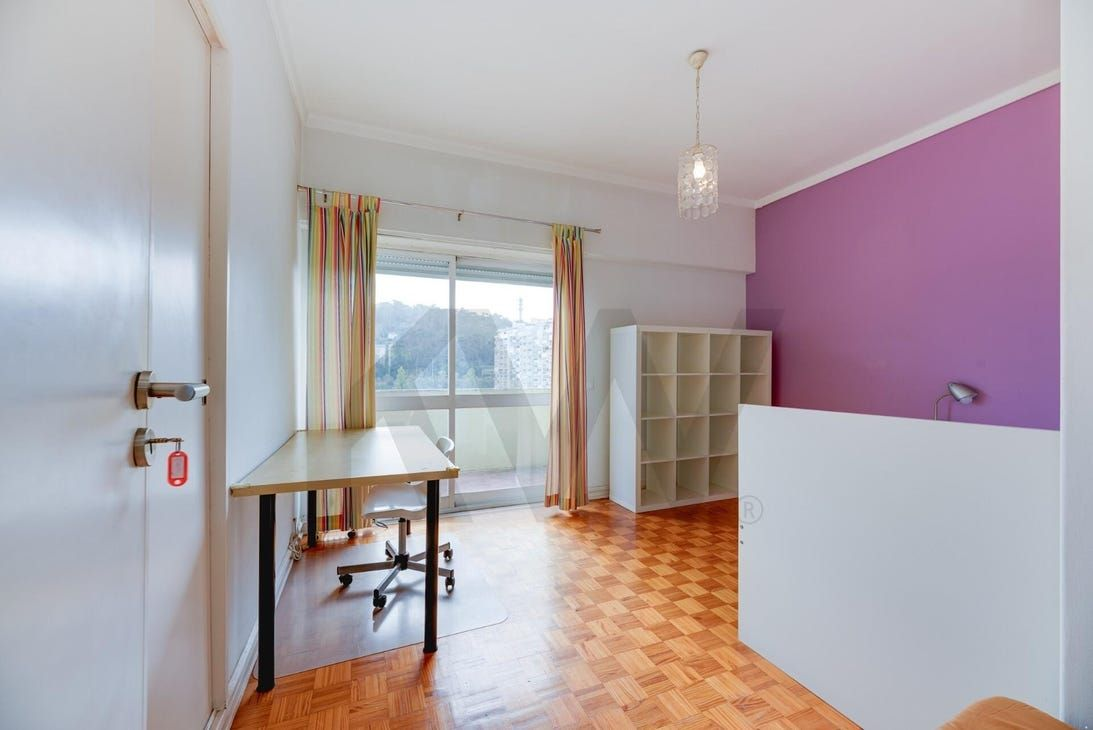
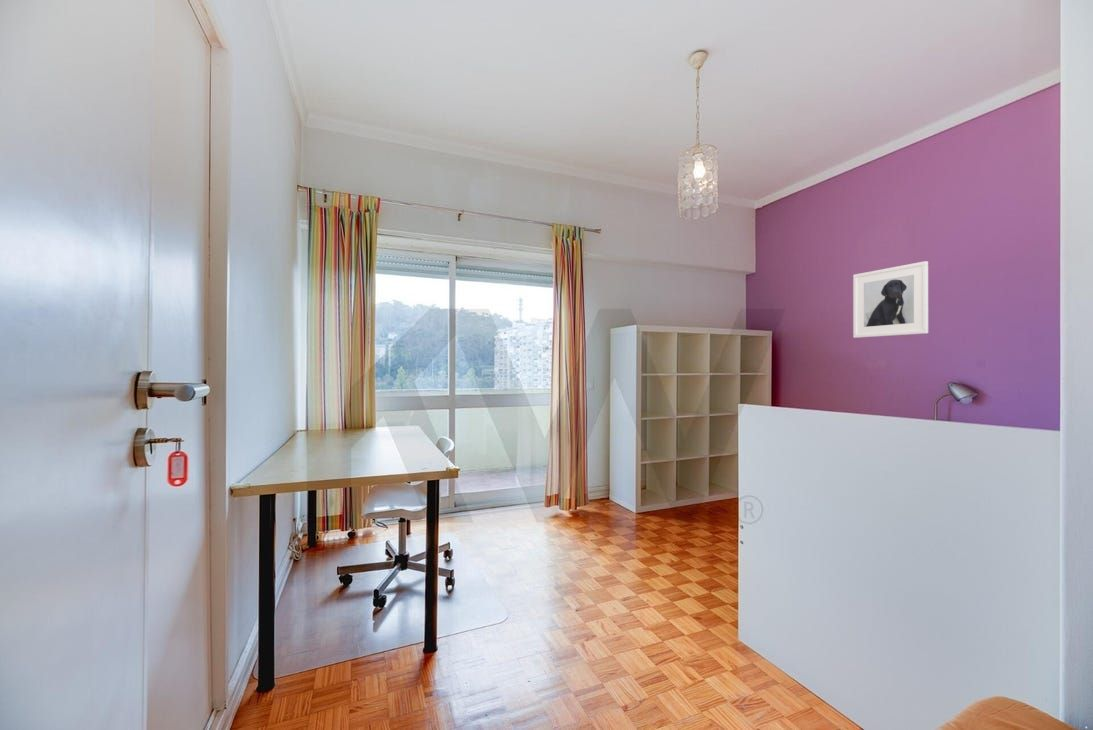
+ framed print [852,260,929,339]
